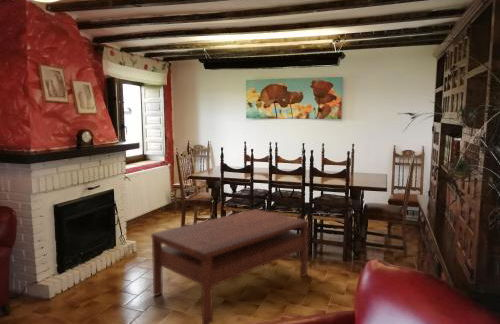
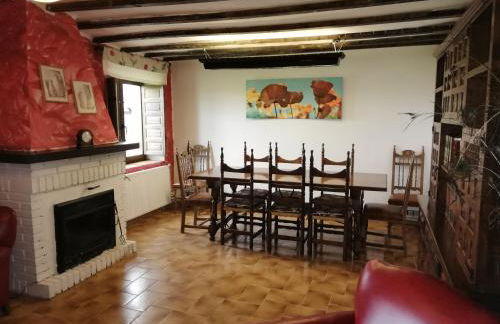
- coffee table [150,208,310,324]
